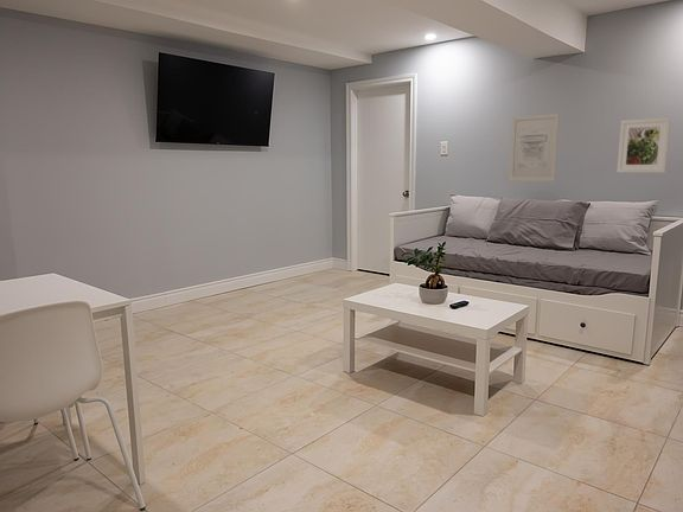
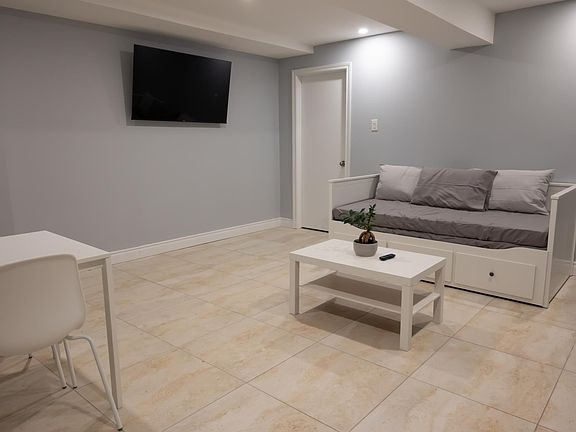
- wall art [509,113,561,183]
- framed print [615,116,672,173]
